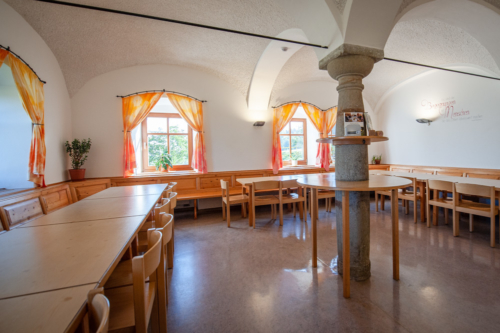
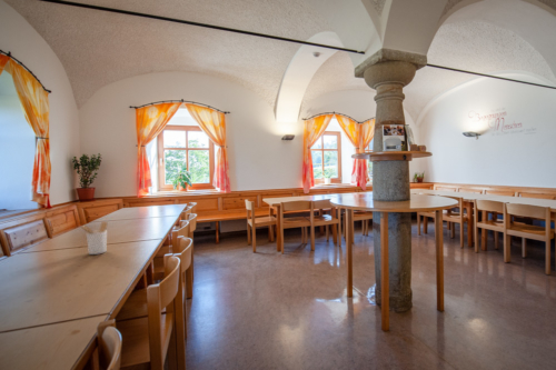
+ utensil holder [78,221,109,256]
